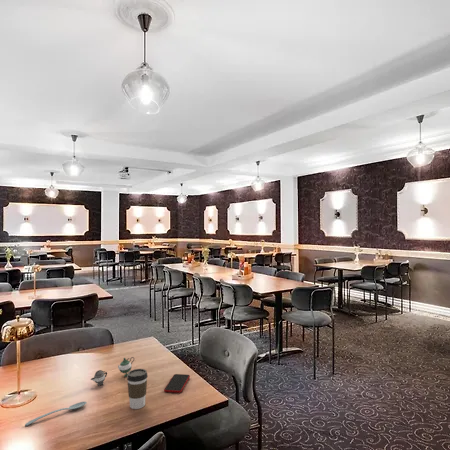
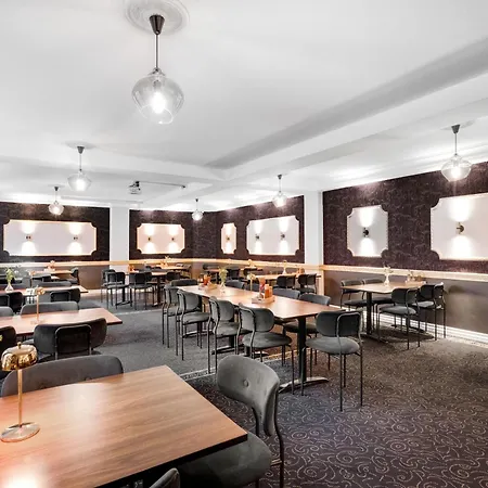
- spoon [24,401,87,427]
- smartphone [163,373,191,394]
- coffee cup [126,368,148,410]
- teapot [90,356,135,386]
